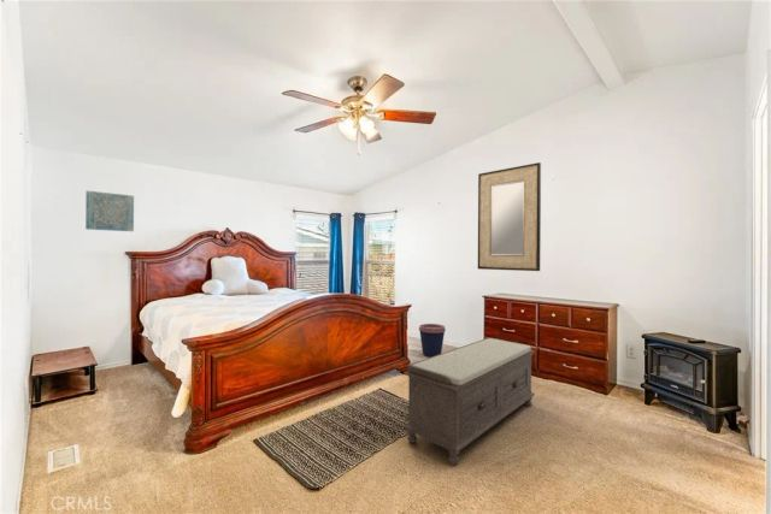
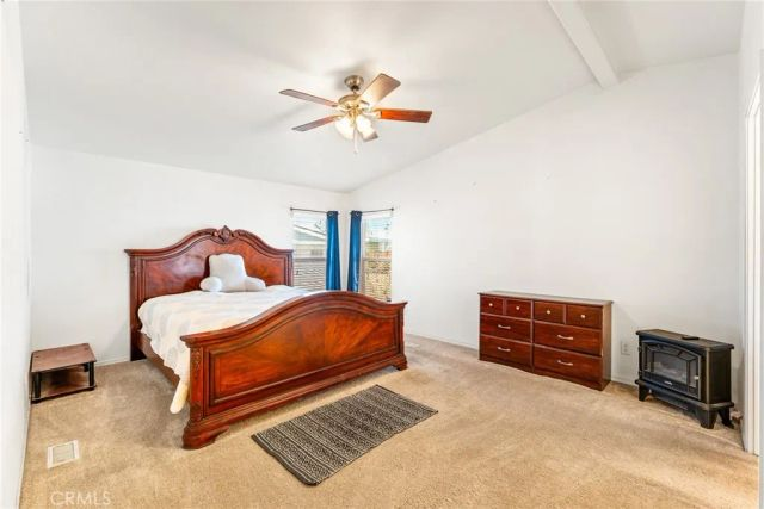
- coffee cup [418,323,447,358]
- bench [402,337,536,466]
- wall art [84,189,135,232]
- home mirror [477,161,542,272]
